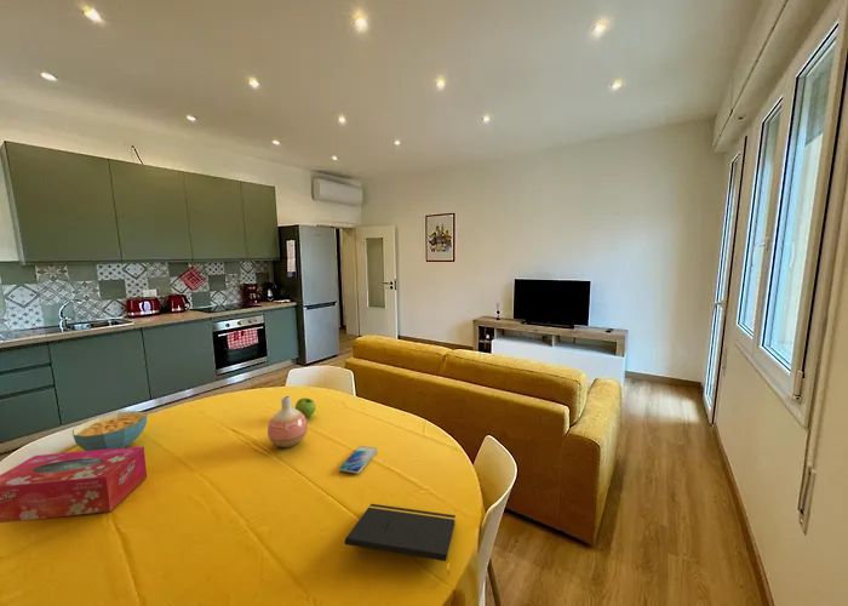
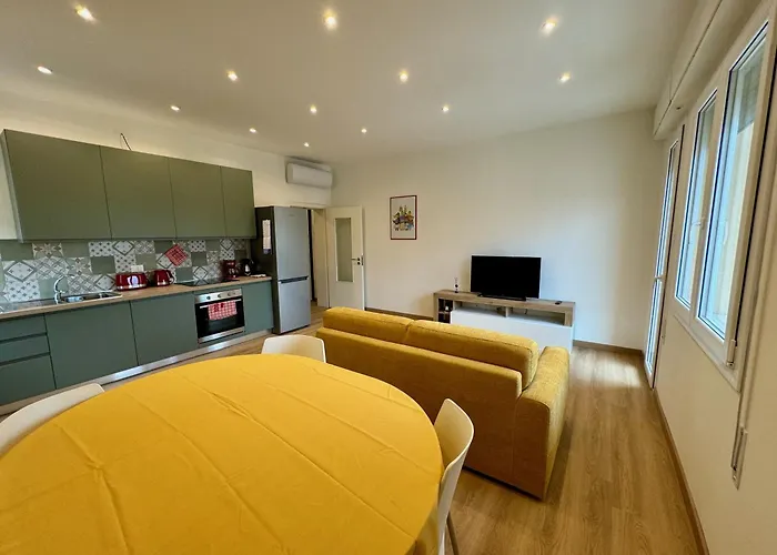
- notepad [344,503,457,576]
- vase [267,395,309,448]
- cereal bowl [71,410,148,451]
- smartphone [338,445,378,475]
- tissue box [0,445,148,524]
- fruit [294,398,317,419]
